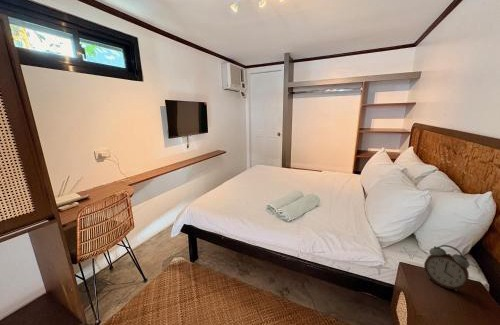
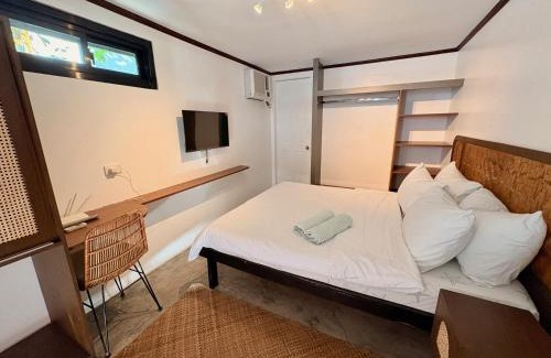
- alarm clock [423,244,471,292]
